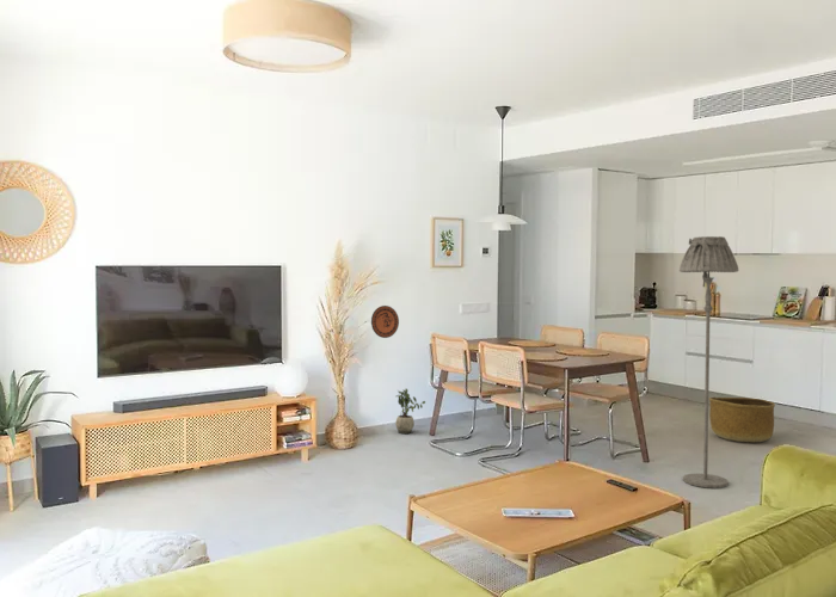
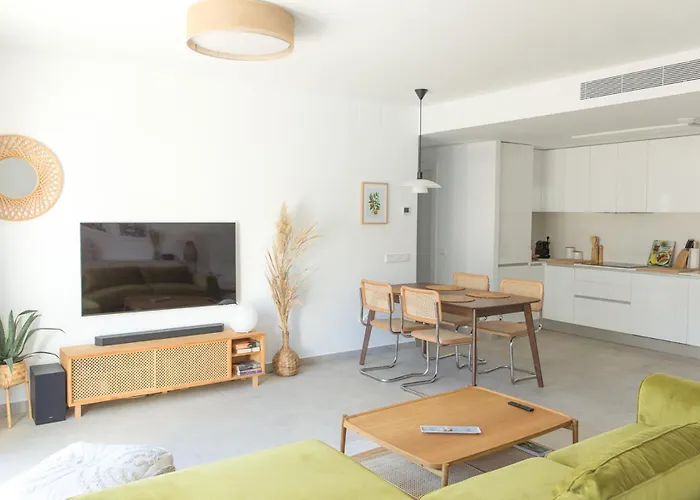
- floor lamp [678,235,739,490]
- potted plant [394,388,426,435]
- decorative plate [370,304,400,339]
- basket [708,396,776,443]
